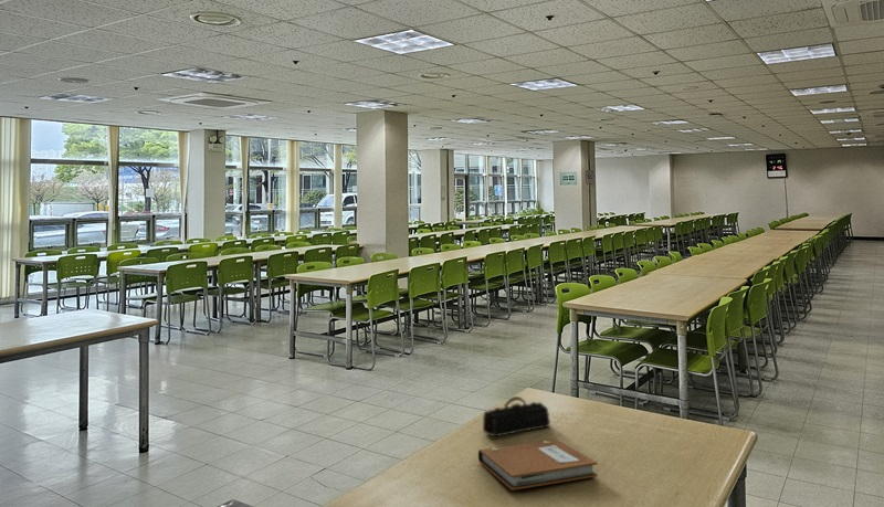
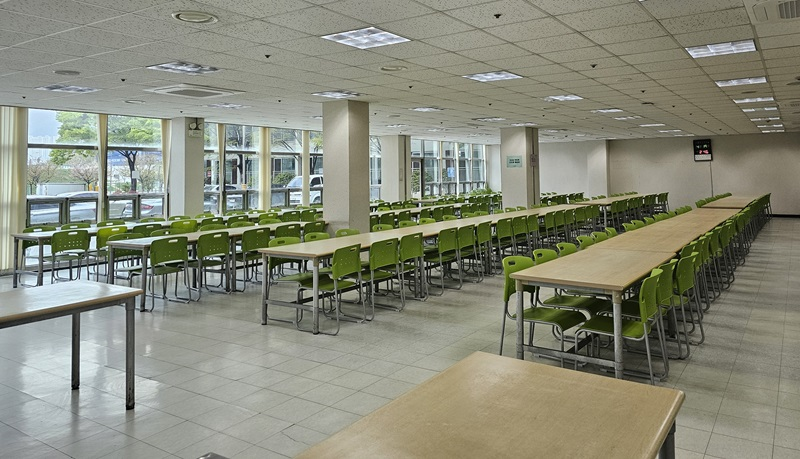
- notebook [477,439,599,492]
- pencil case [482,395,551,437]
